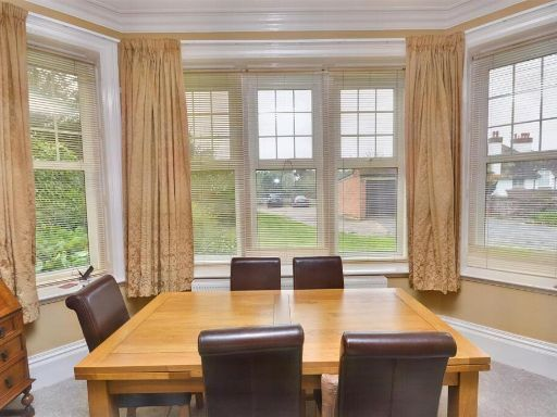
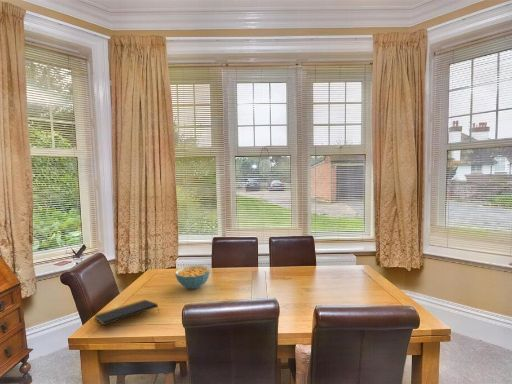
+ notepad [93,299,160,326]
+ cereal bowl [174,264,211,290]
